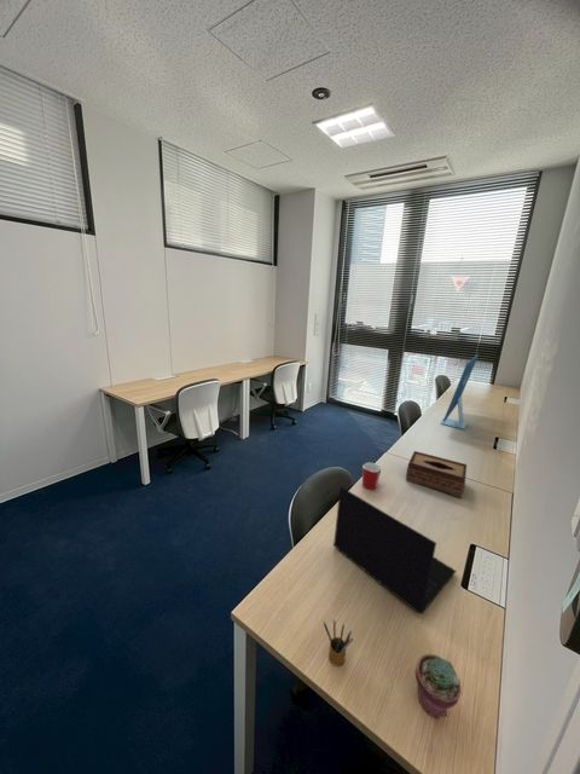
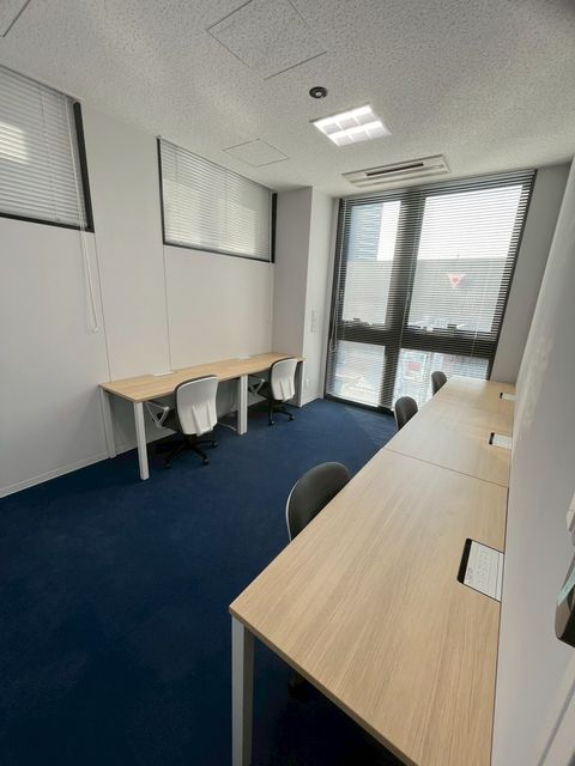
- pencil box [323,619,354,668]
- potted succulent [414,653,463,720]
- laptop [332,486,458,614]
- computer monitor [440,353,480,431]
- tissue box [405,450,468,499]
- mug [361,462,383,491]
